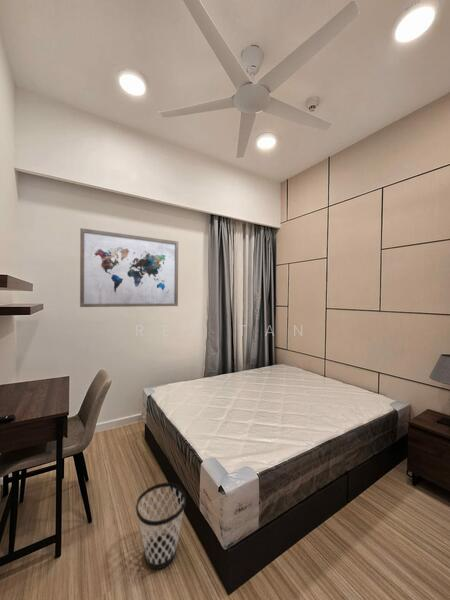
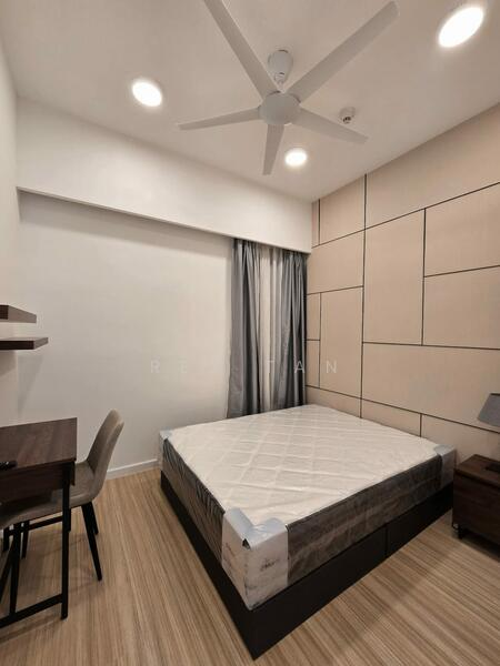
- wastebasket [135,482,187,570]
- wall art [79,227,179,308]
